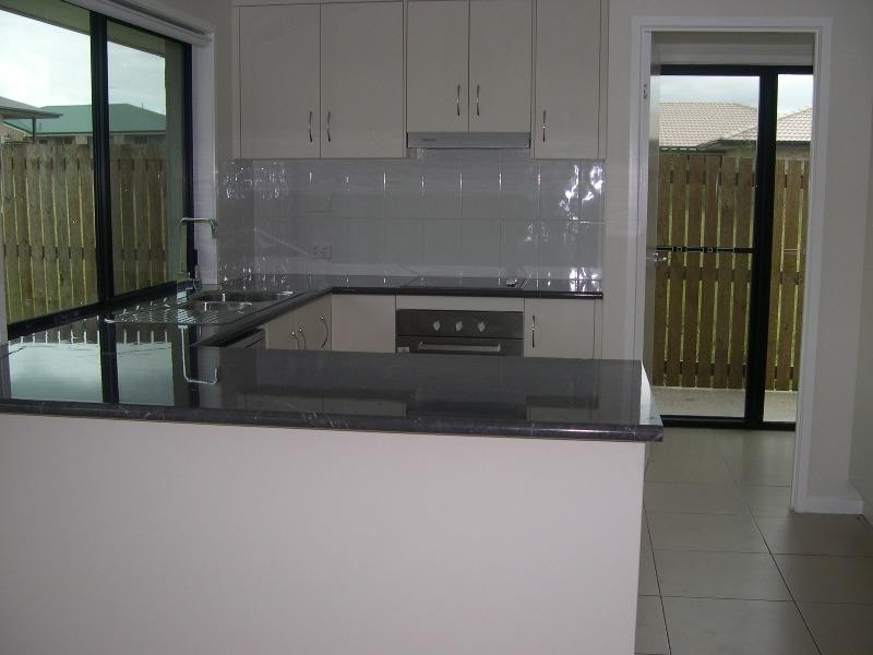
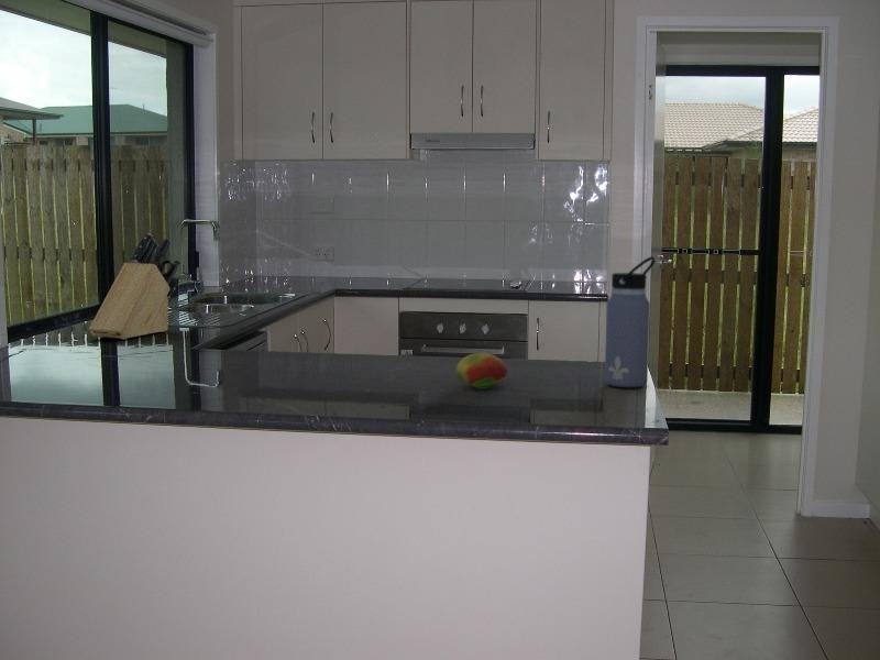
+ fruit [454,352,508,391]
+ water bottle [604,255,657,388]
+ knife block [88,232,182,340]
